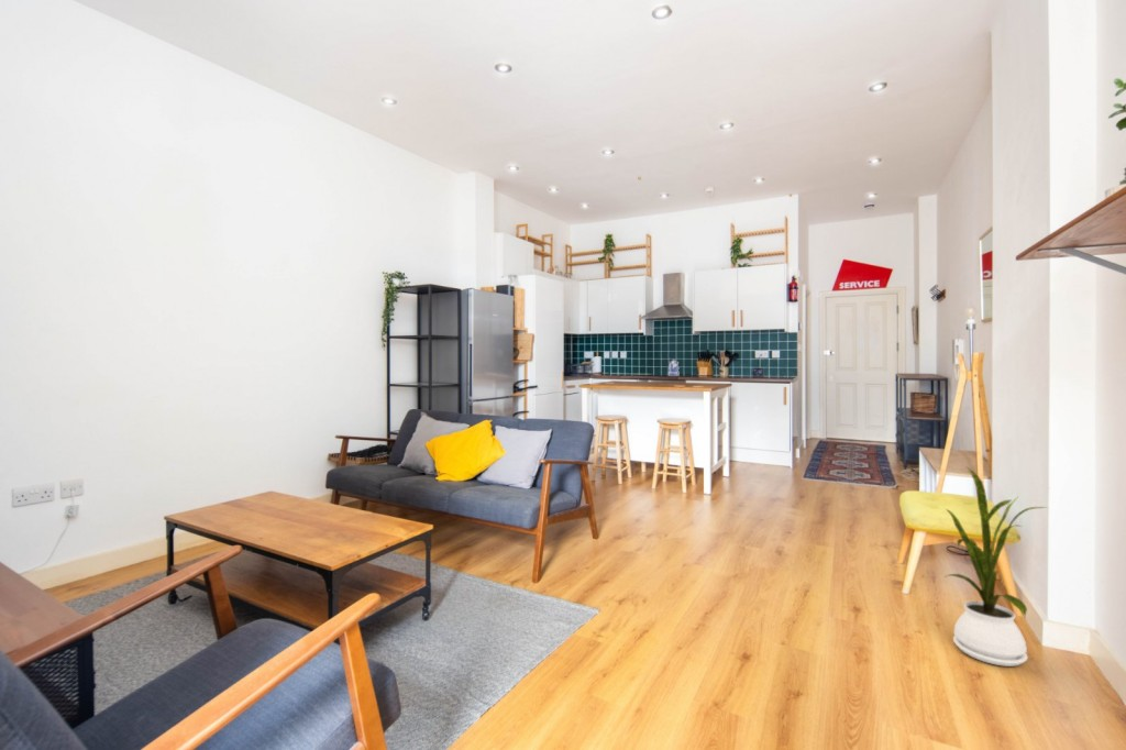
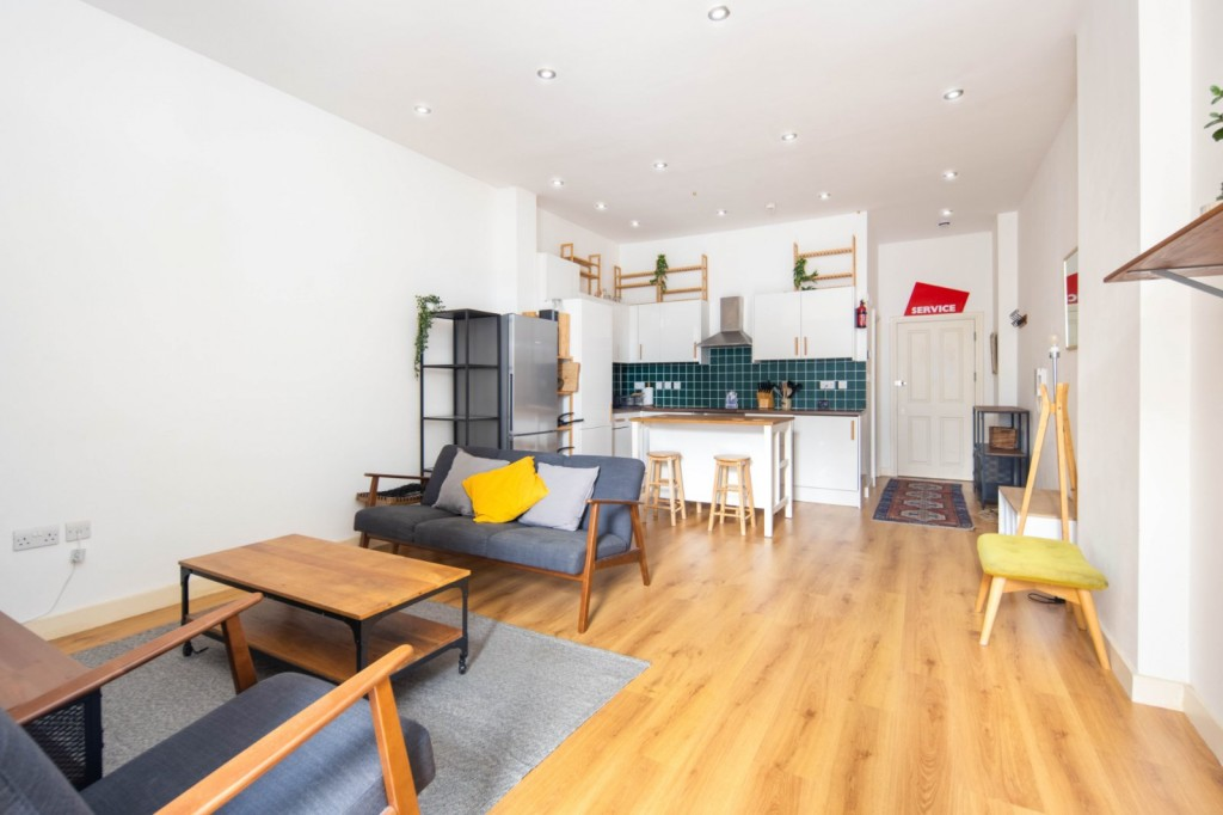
- house plant [942,465,1050,668]
